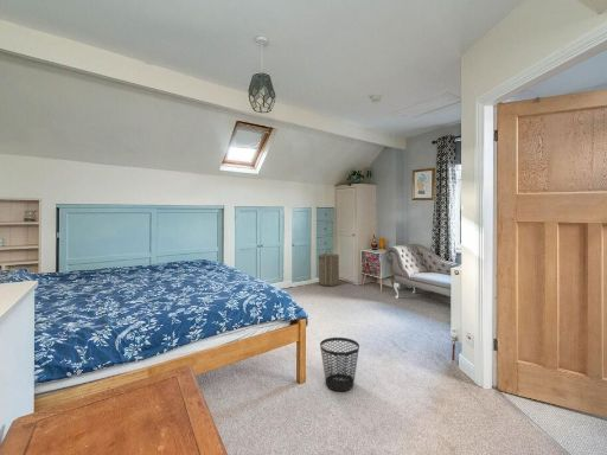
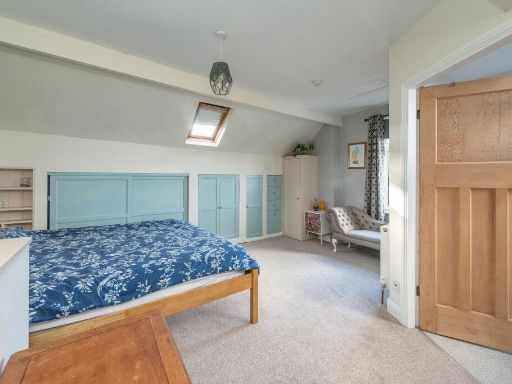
- laundry hamper [318,249,340,287]
- wastebasket [319,337,360,392]
